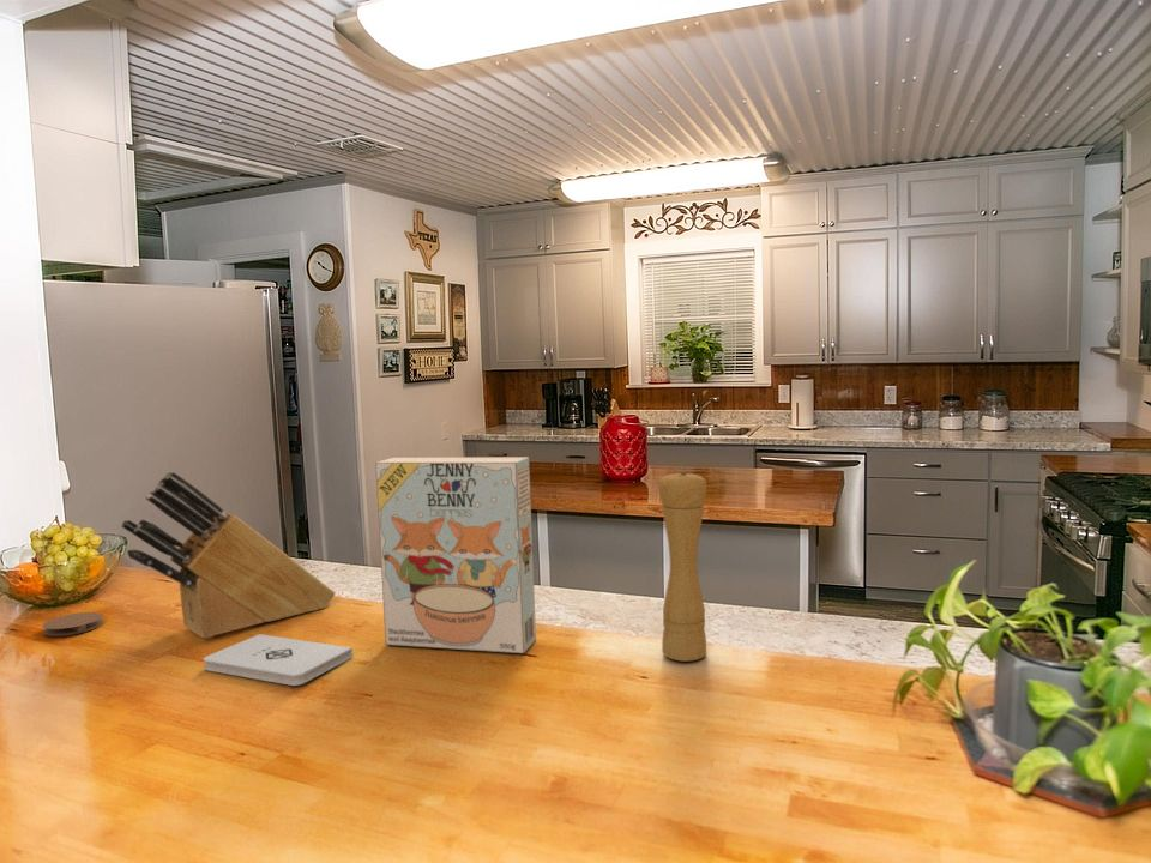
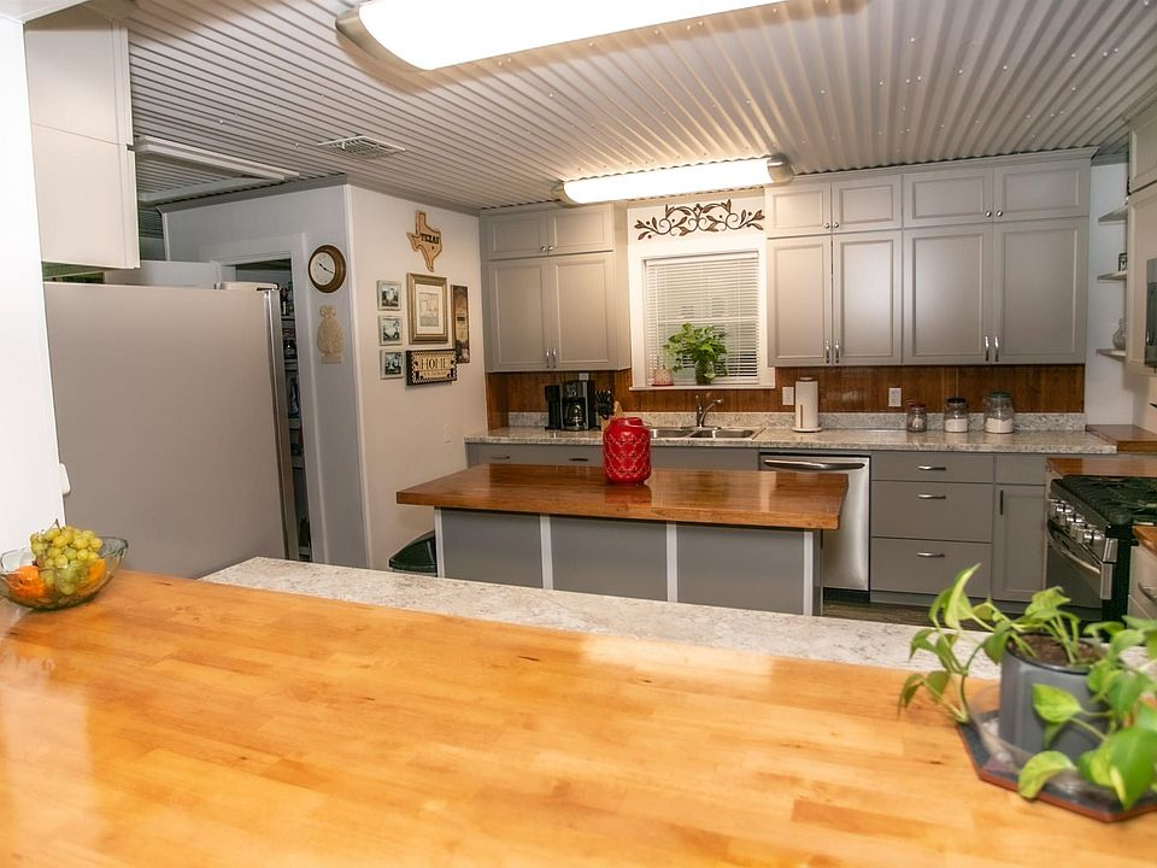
- cereal box [374,457,537,654]
- notepad [203,633,354,687]
- knife block [120,470,336,640]
- pepper mill [657,470,709,663]
- coaster [41,611,104,638]
